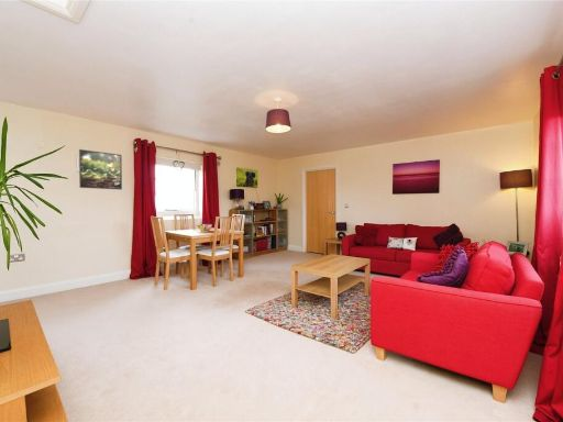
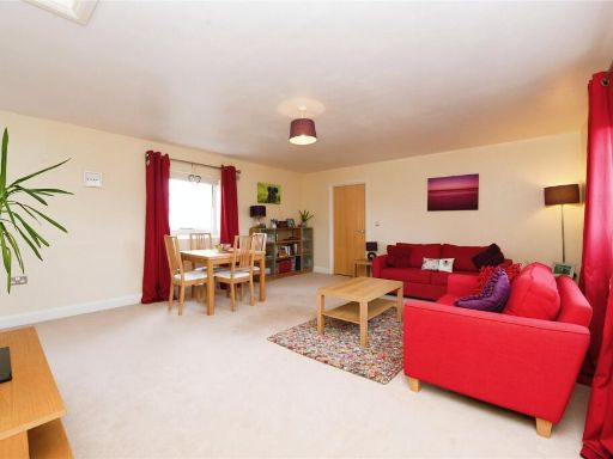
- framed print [78,148,123,190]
